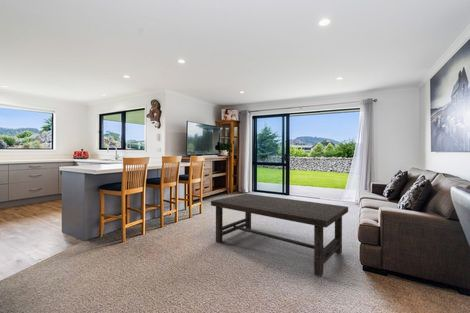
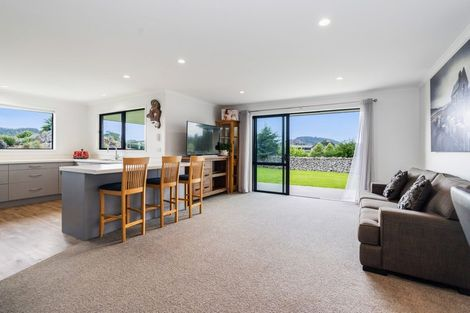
- coffee table [210,193,349,278]
